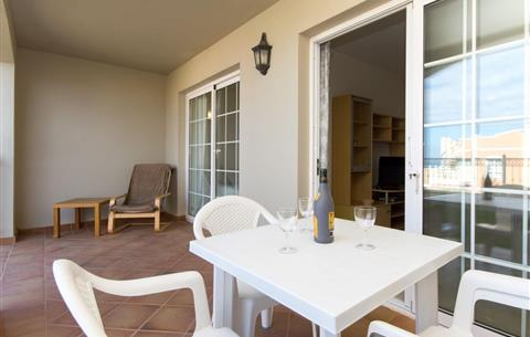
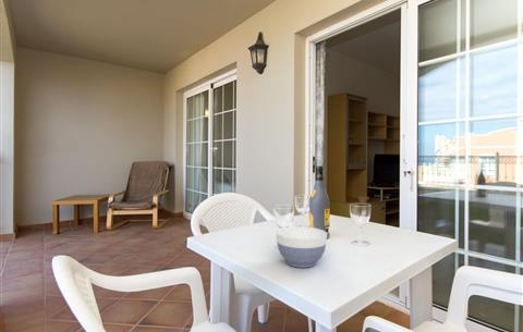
+ bowl [276,225,328,269]
